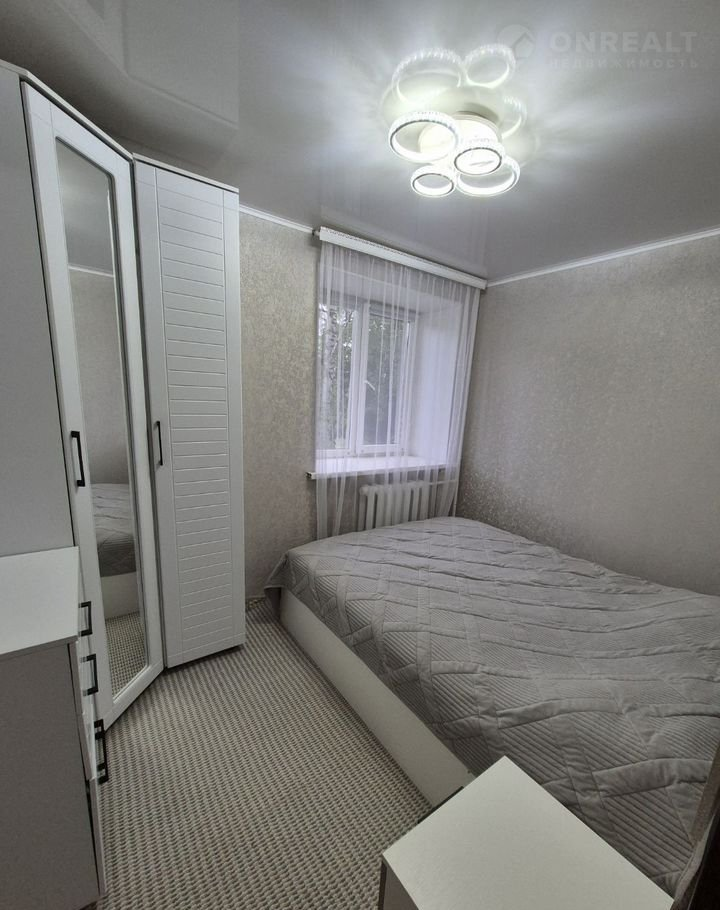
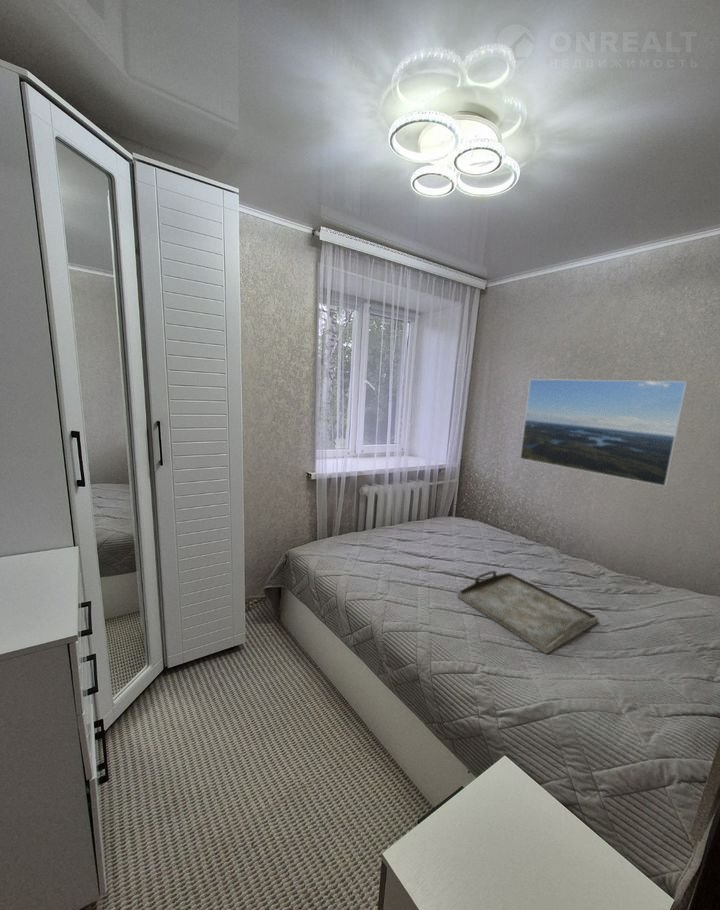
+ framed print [519,378,689,487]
+ serving tray [456,570,599,655]
